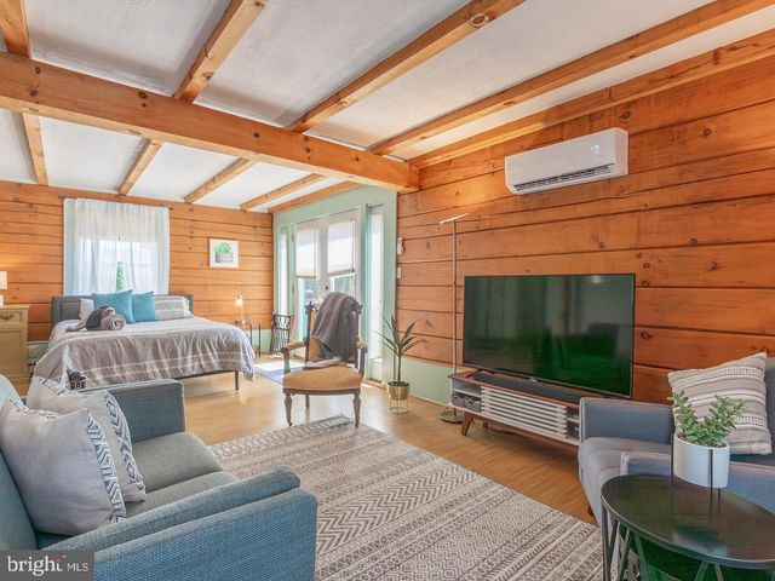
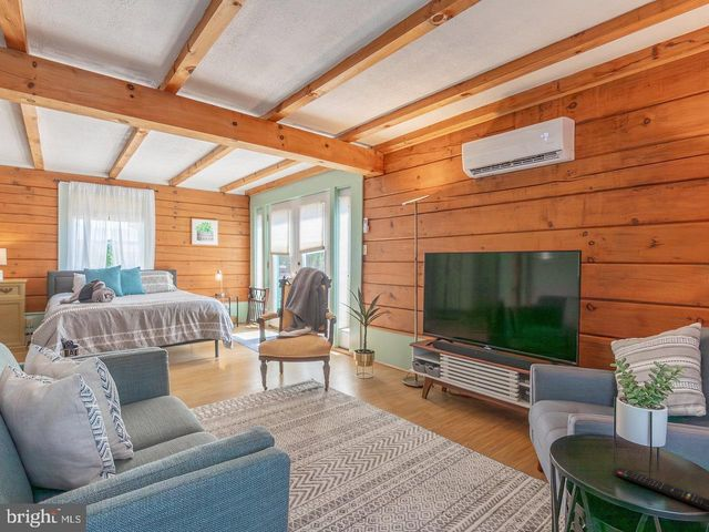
+ remote control [614,467,709,511]
